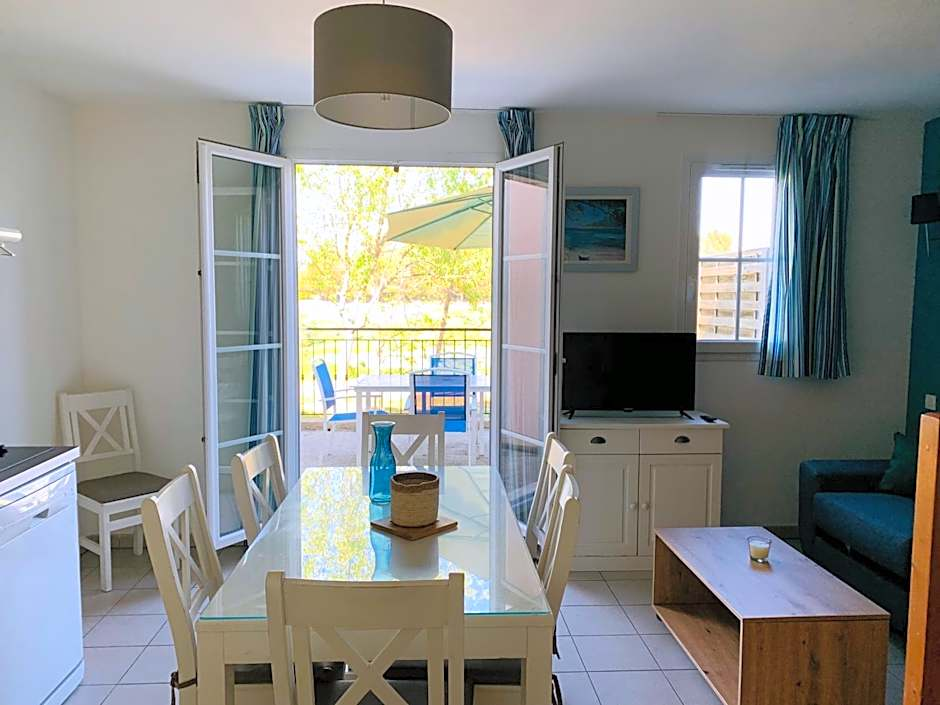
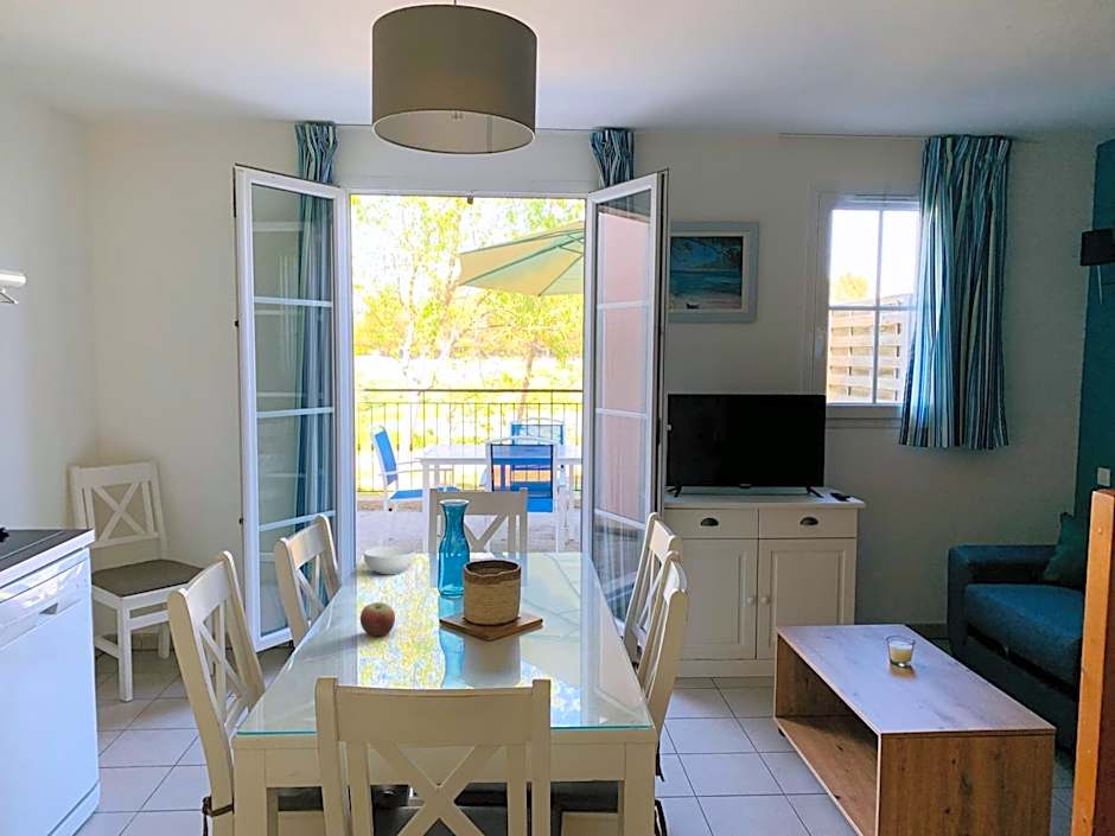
+ apple [359,601,396,637]
+ cereal bowl [363,545,416,575]
